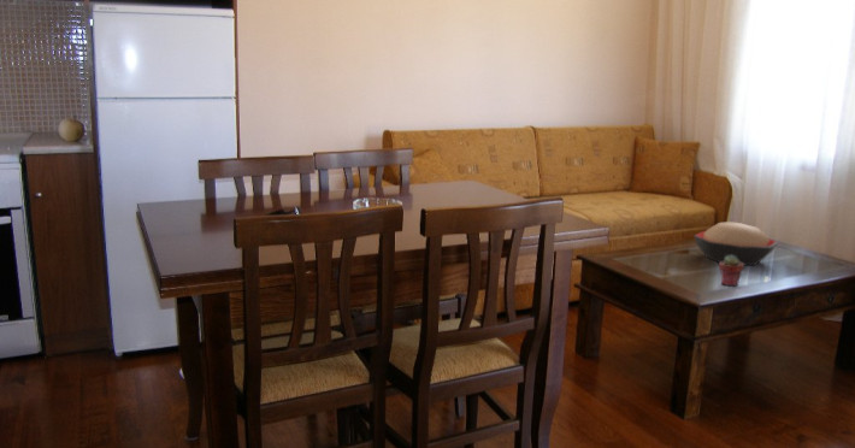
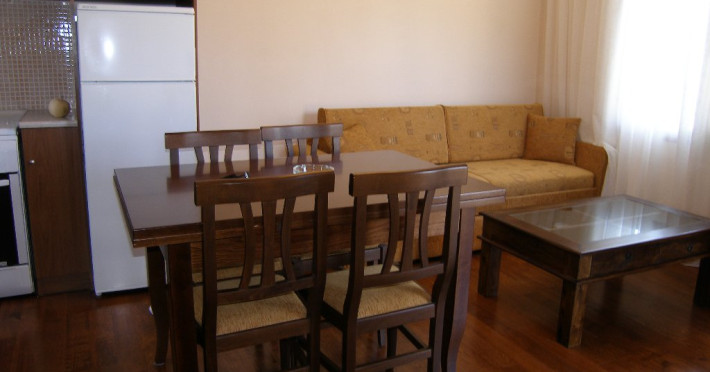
- decorative bowl [692,220,779,266]
- potted succulent [718,255,745,287]
